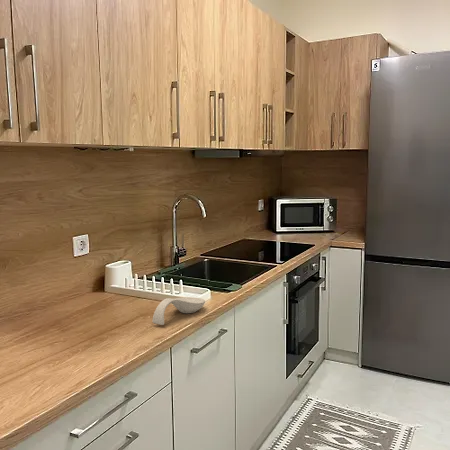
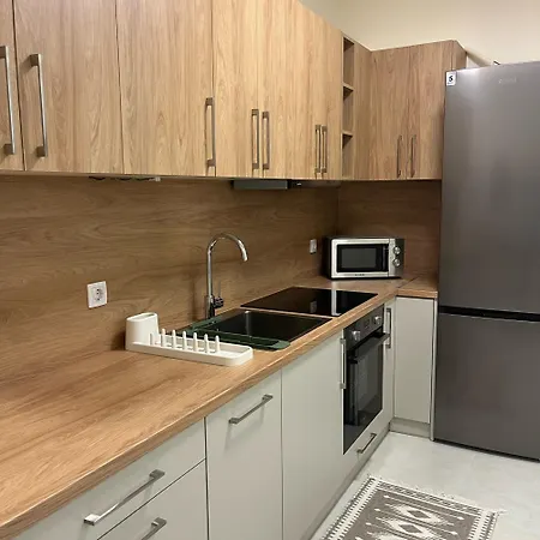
- spoon rest [152,296,206,326]
